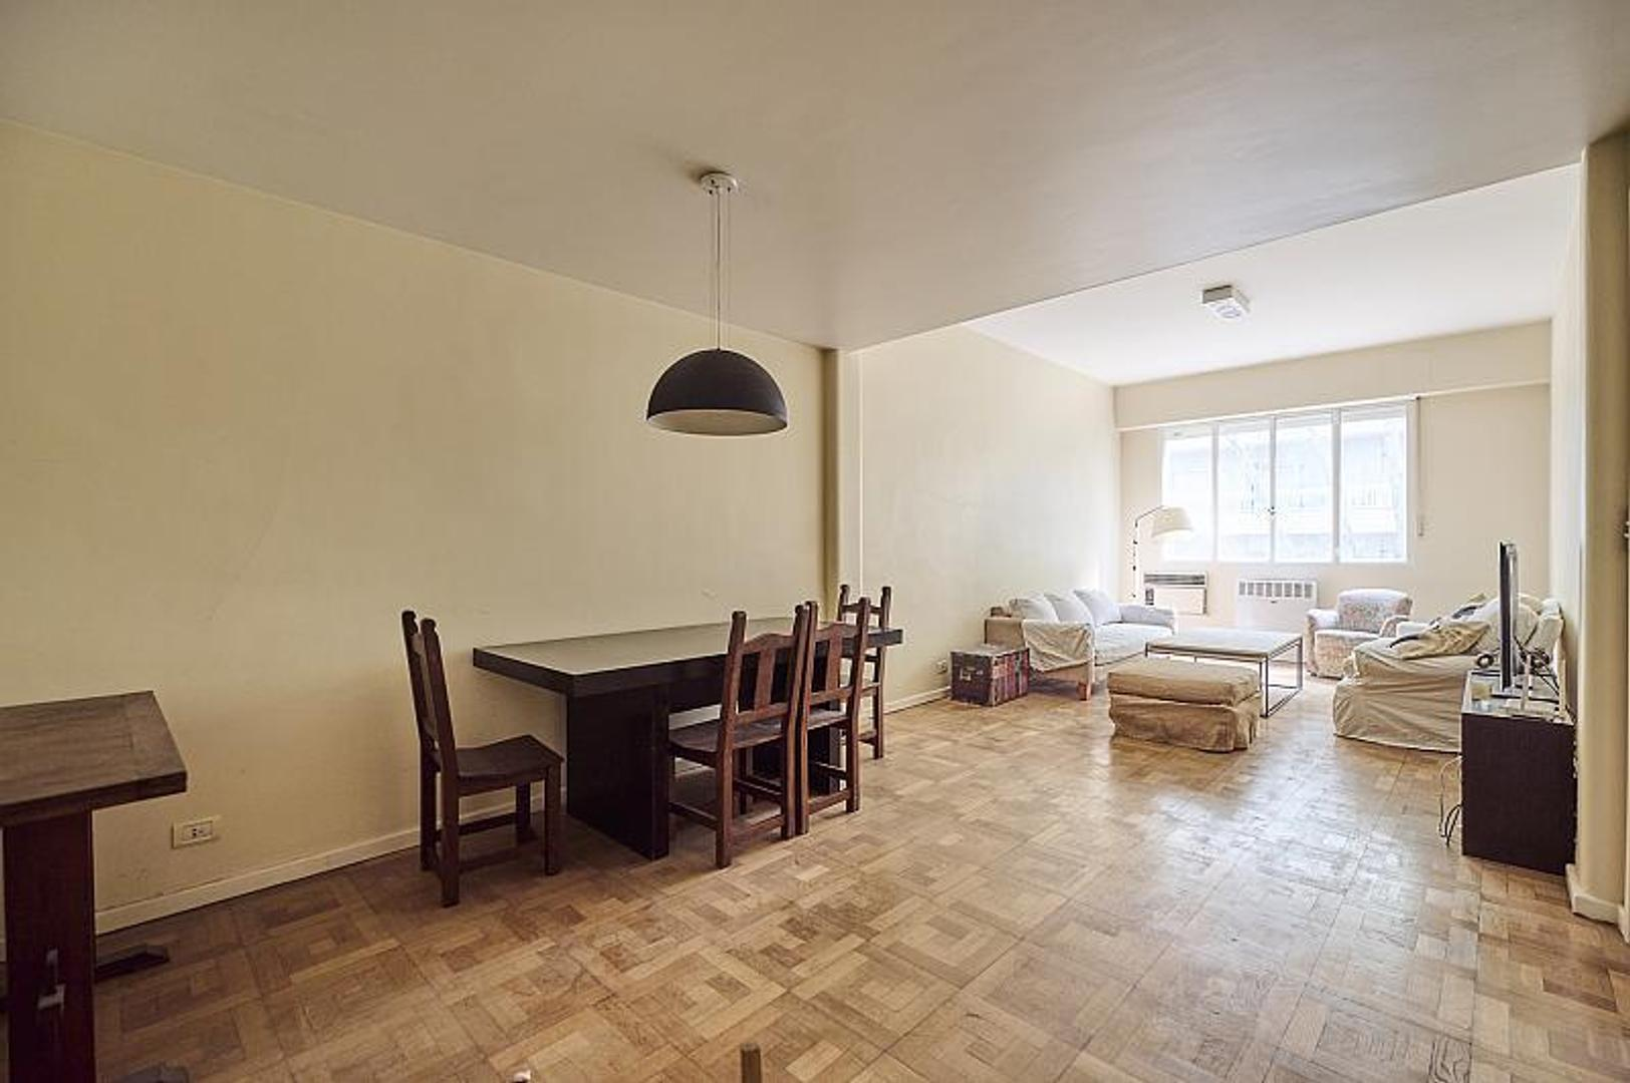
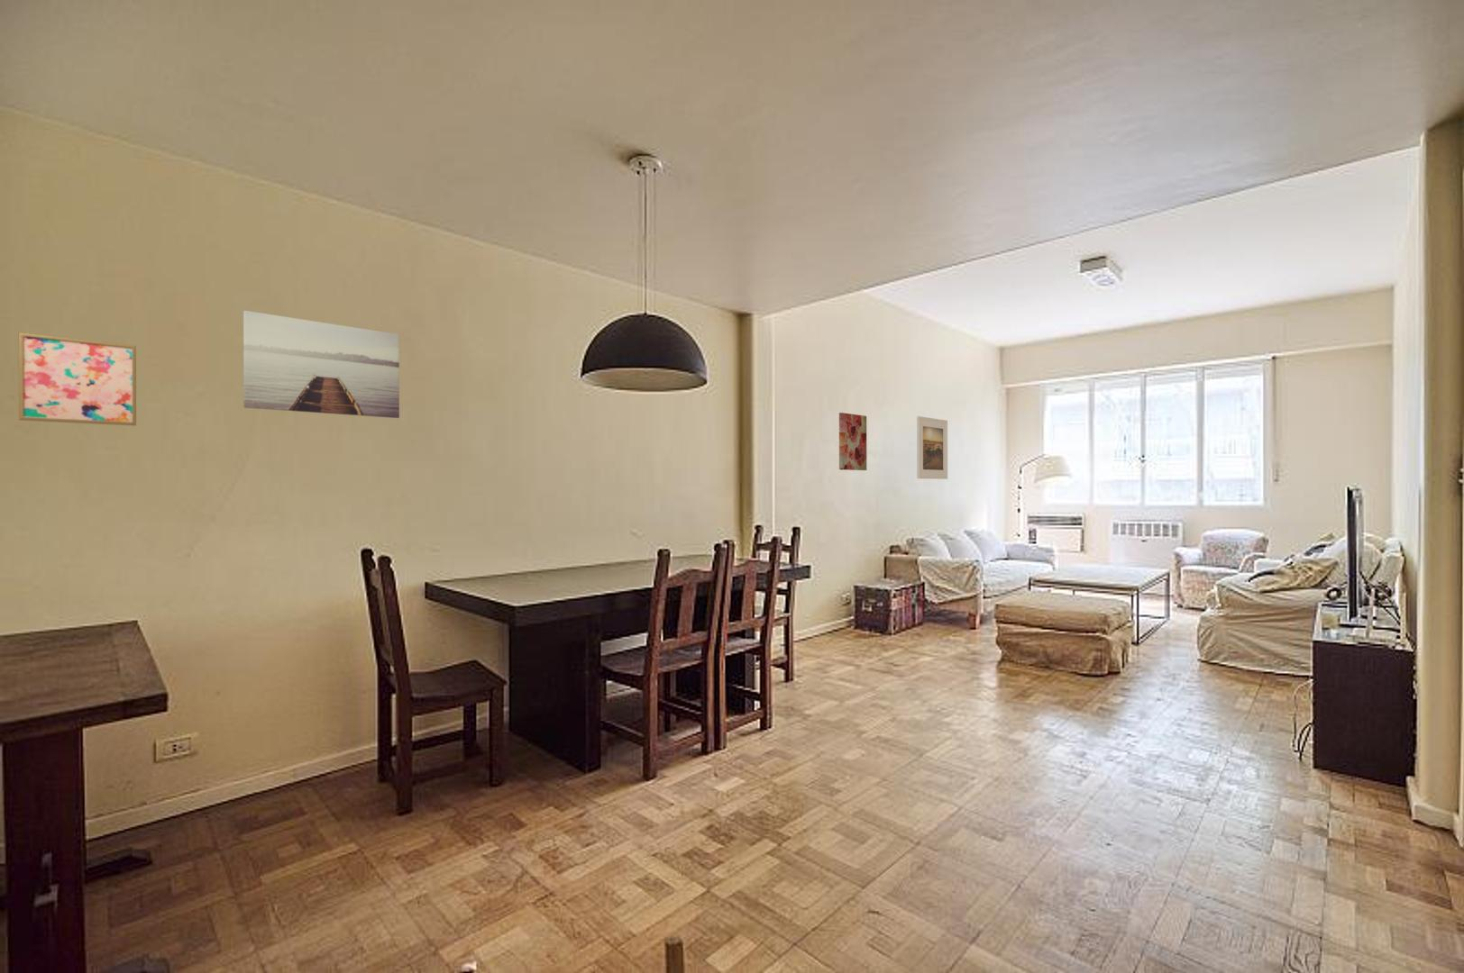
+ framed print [916,415,948,480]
+ wall art [242,309,401,419]
+ wall art [838,412,868,471]
+ wall art [18,331,137,427]
